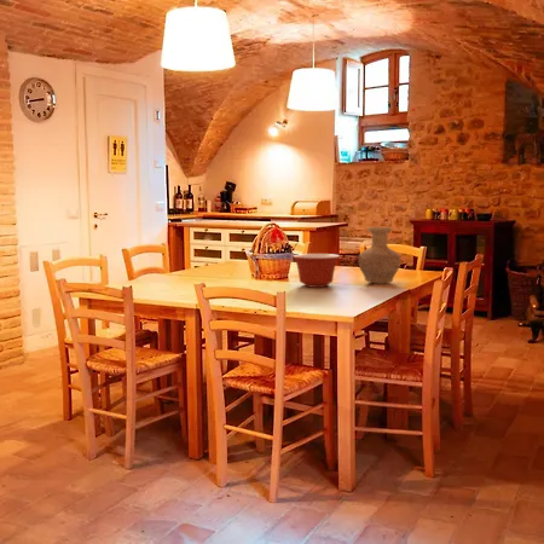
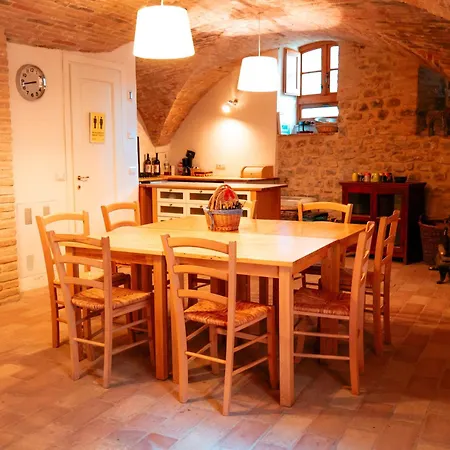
- vase [357,226,401,285]
- mixing bowl [291,253,341,289]
